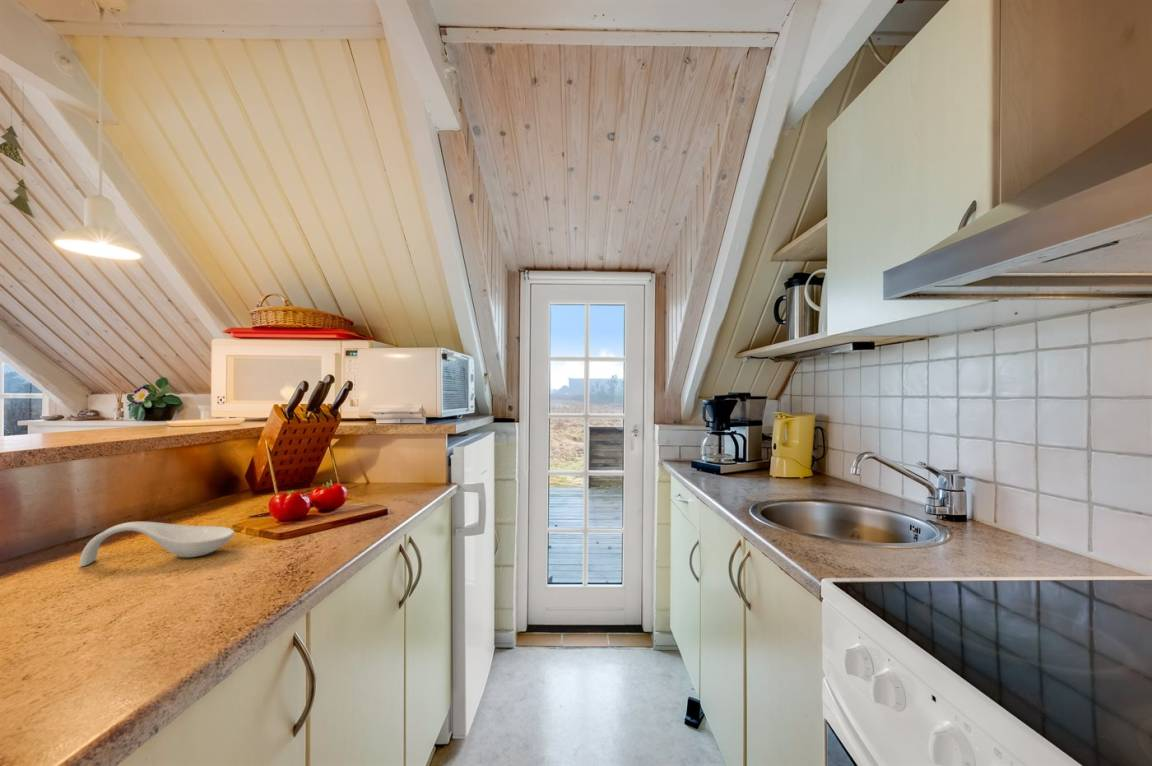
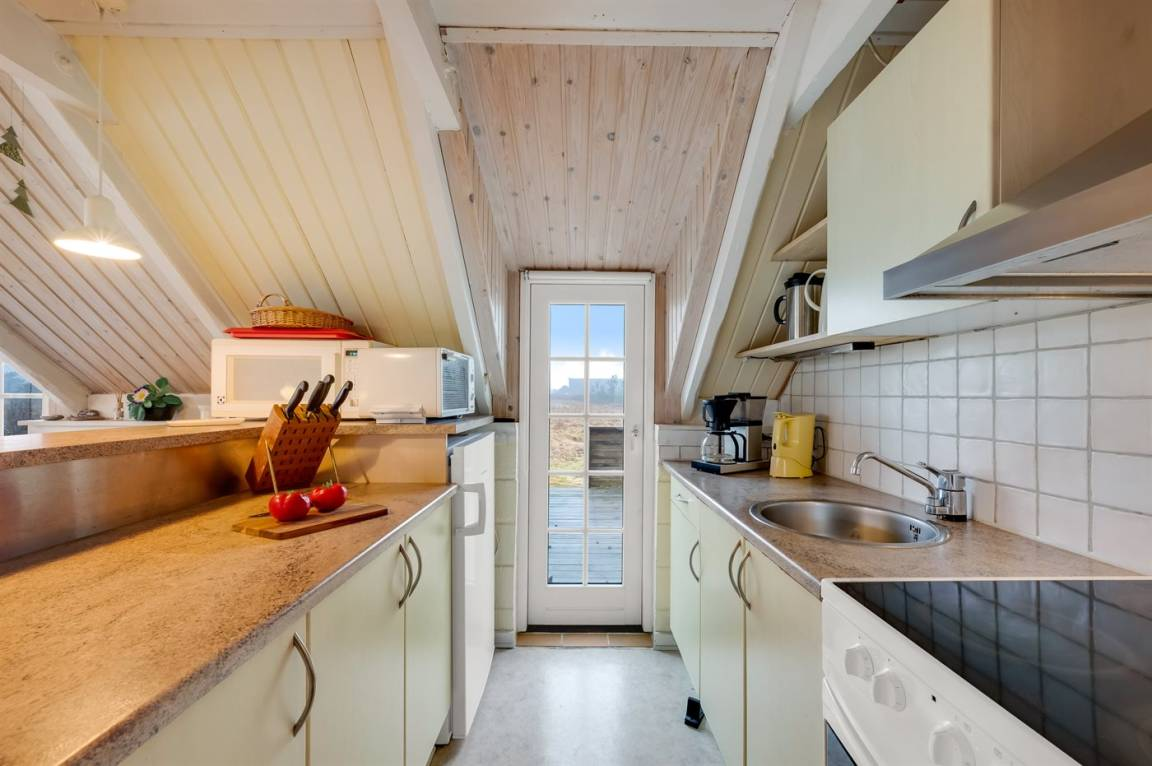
- spoon rest [78,521,235,568]
